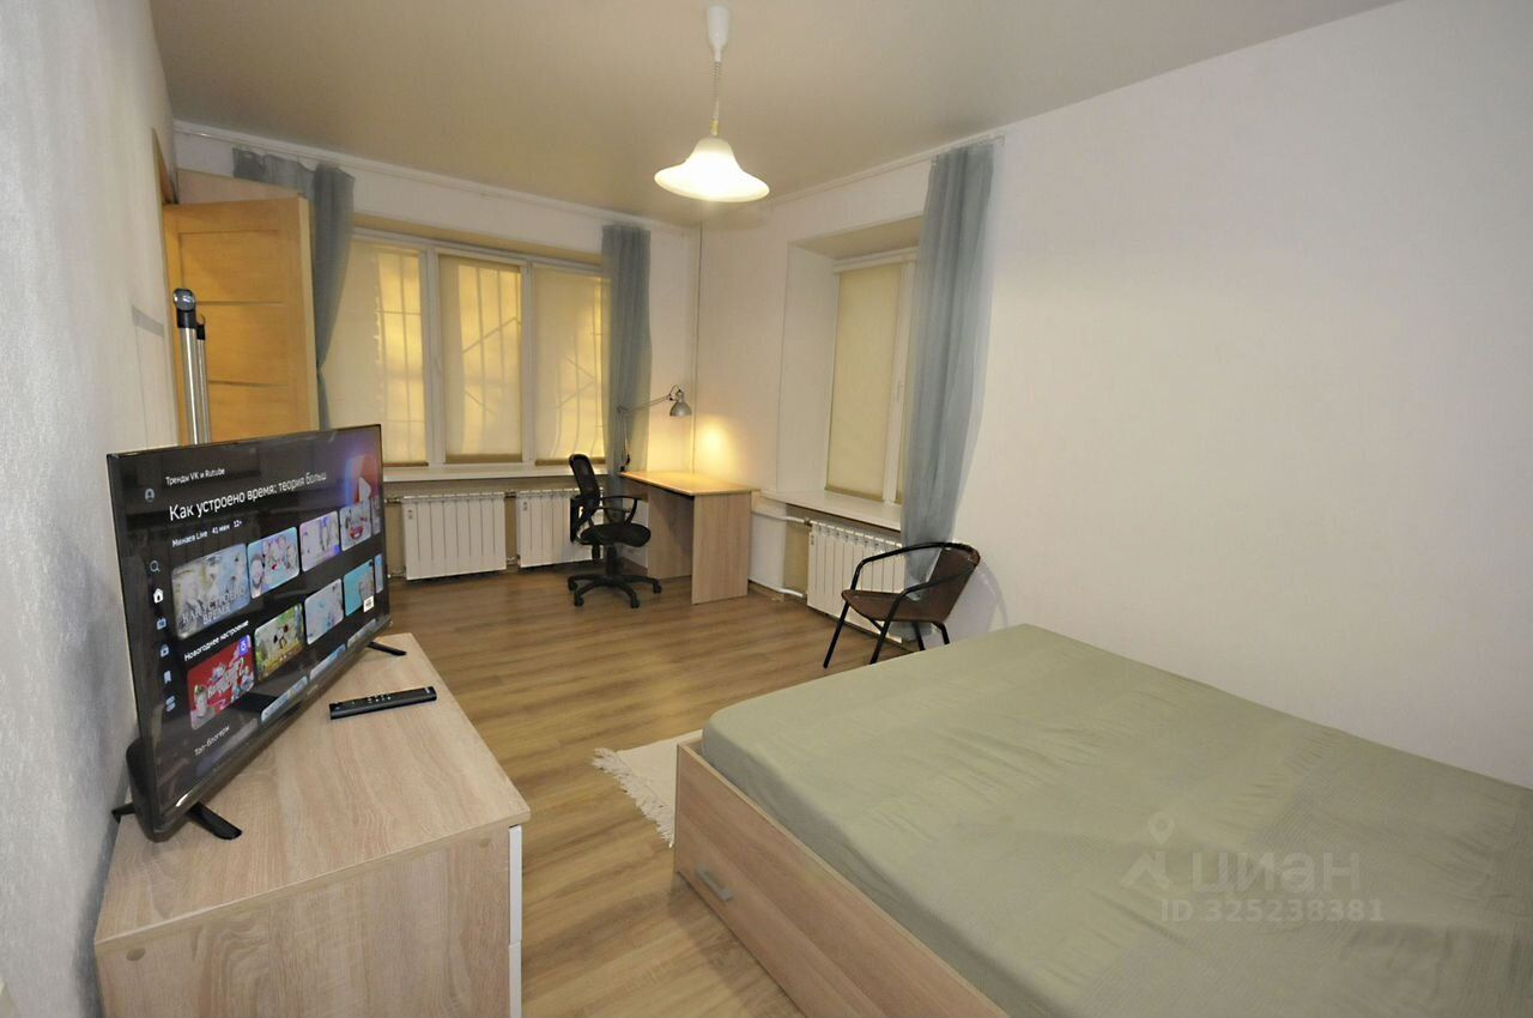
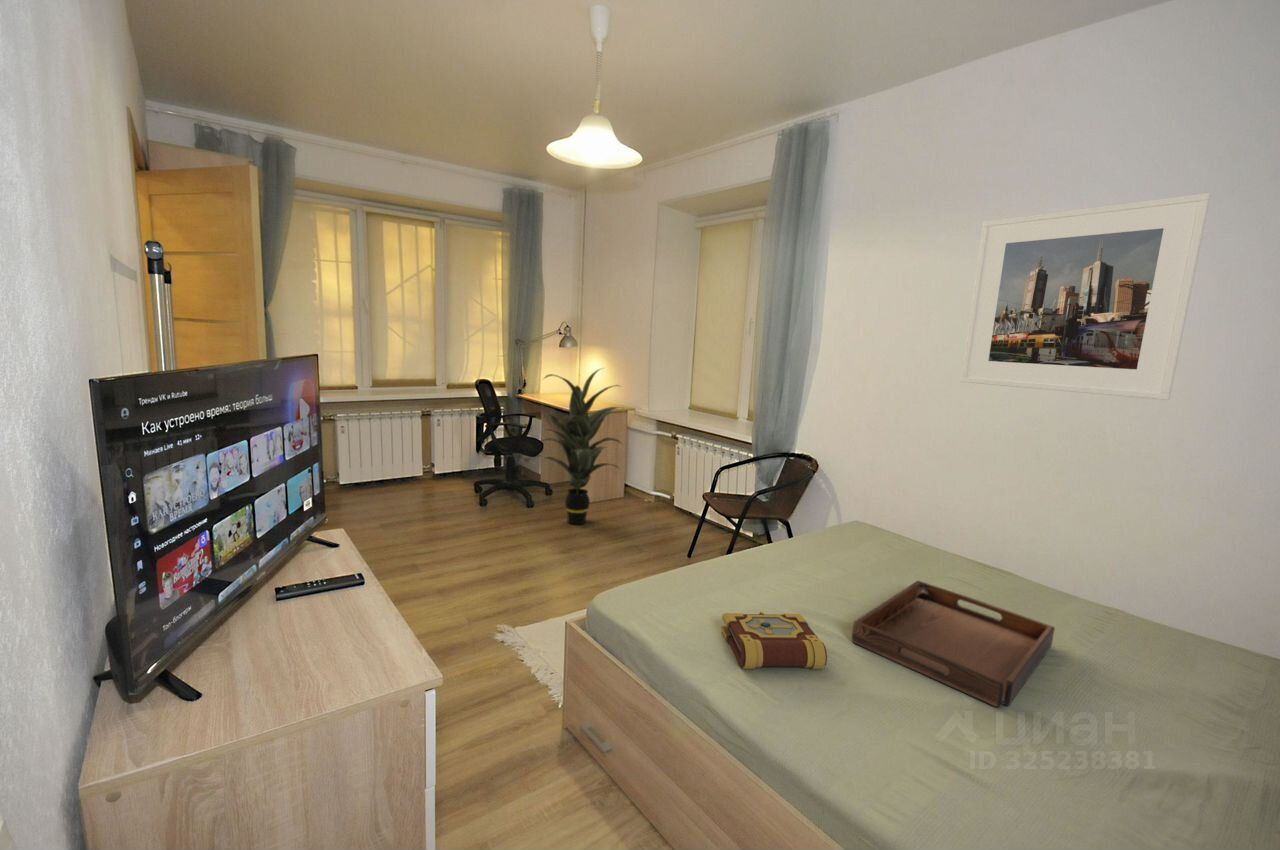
+ serving tray [851,580,1056,708]
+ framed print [960,192,1212,401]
+ indoor plant [539,367,624,525]
+ book [720,611,828,670]
